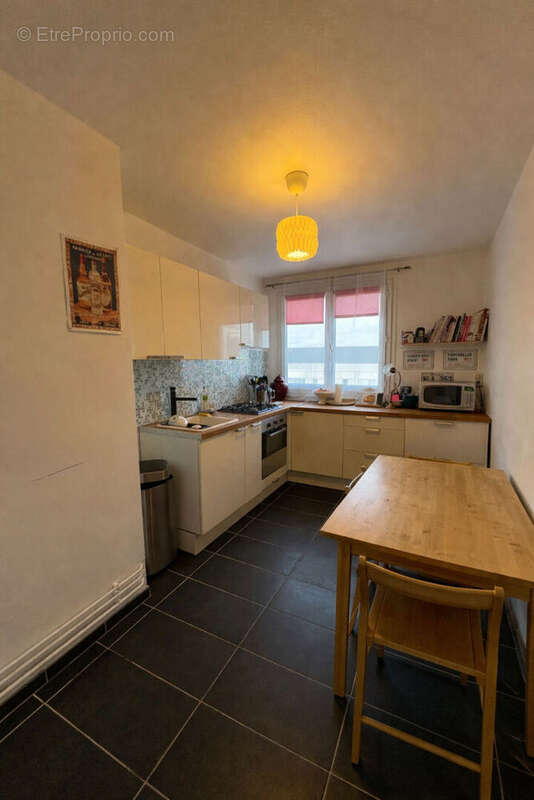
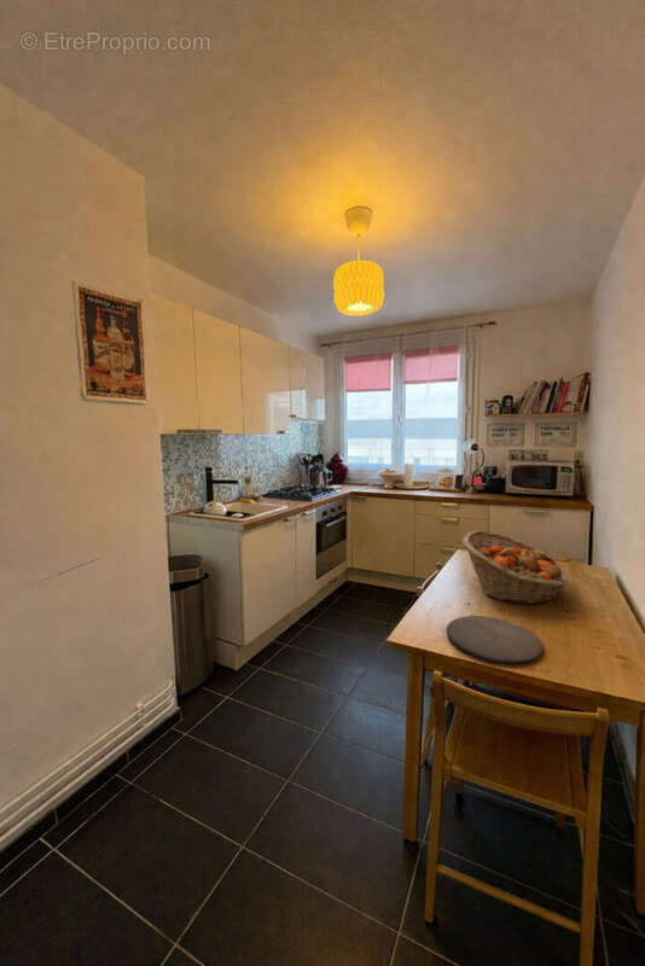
+ fruit basket [461,530,569,605]
+ plate [444,615,544,664]
